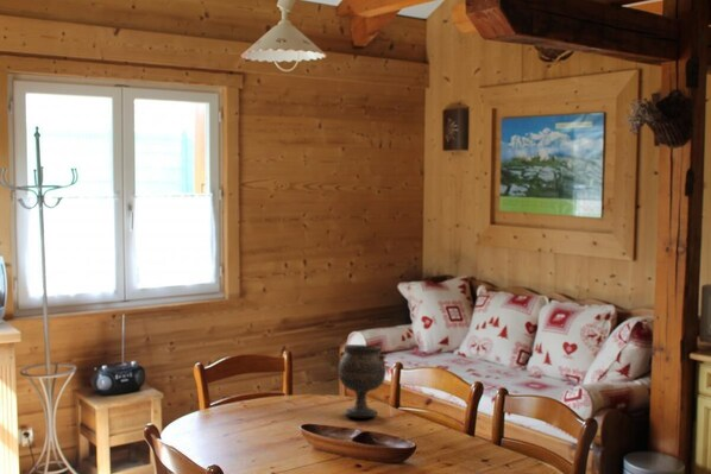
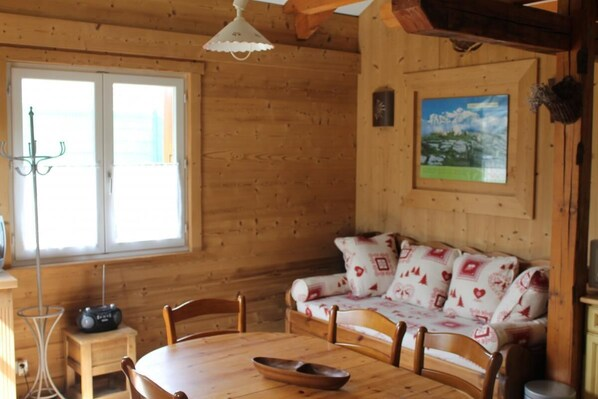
- goblet [336,343,388,418]
